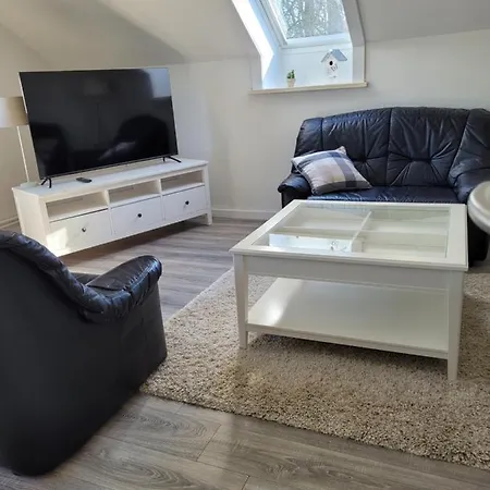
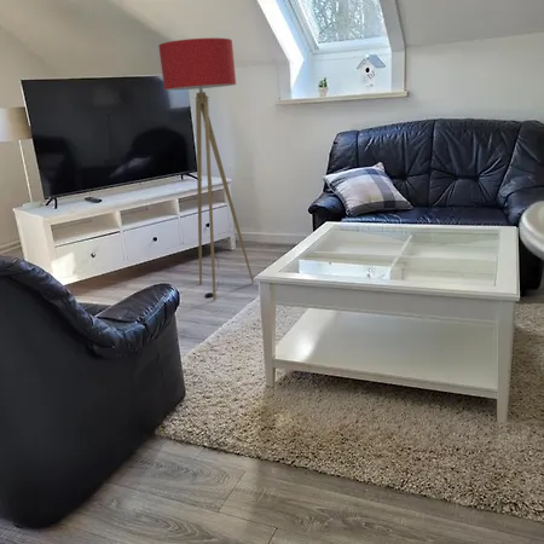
+ floor lamp [157,36,255,301]
